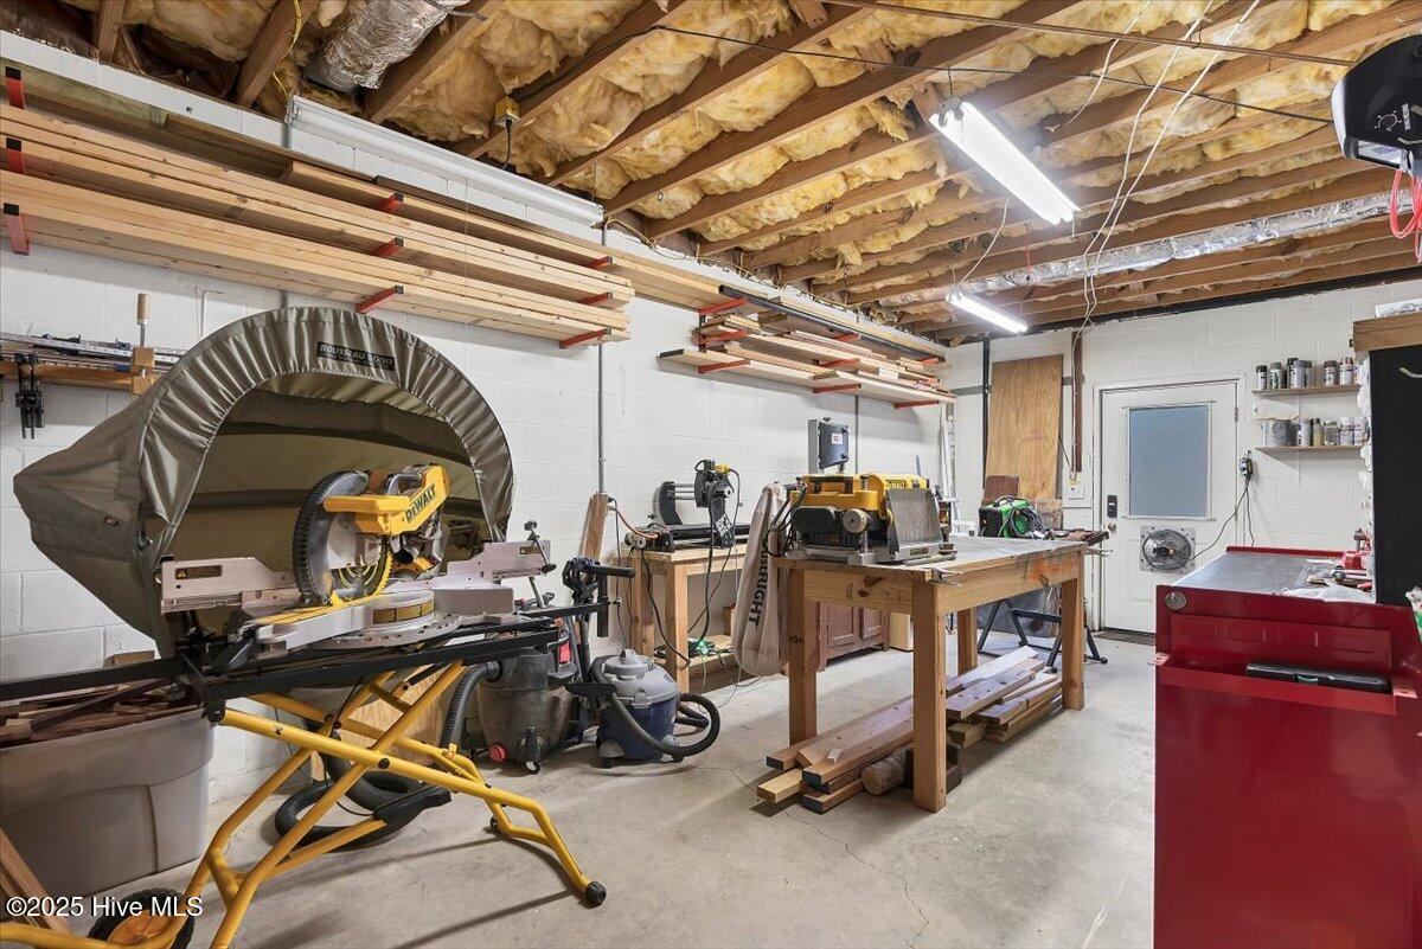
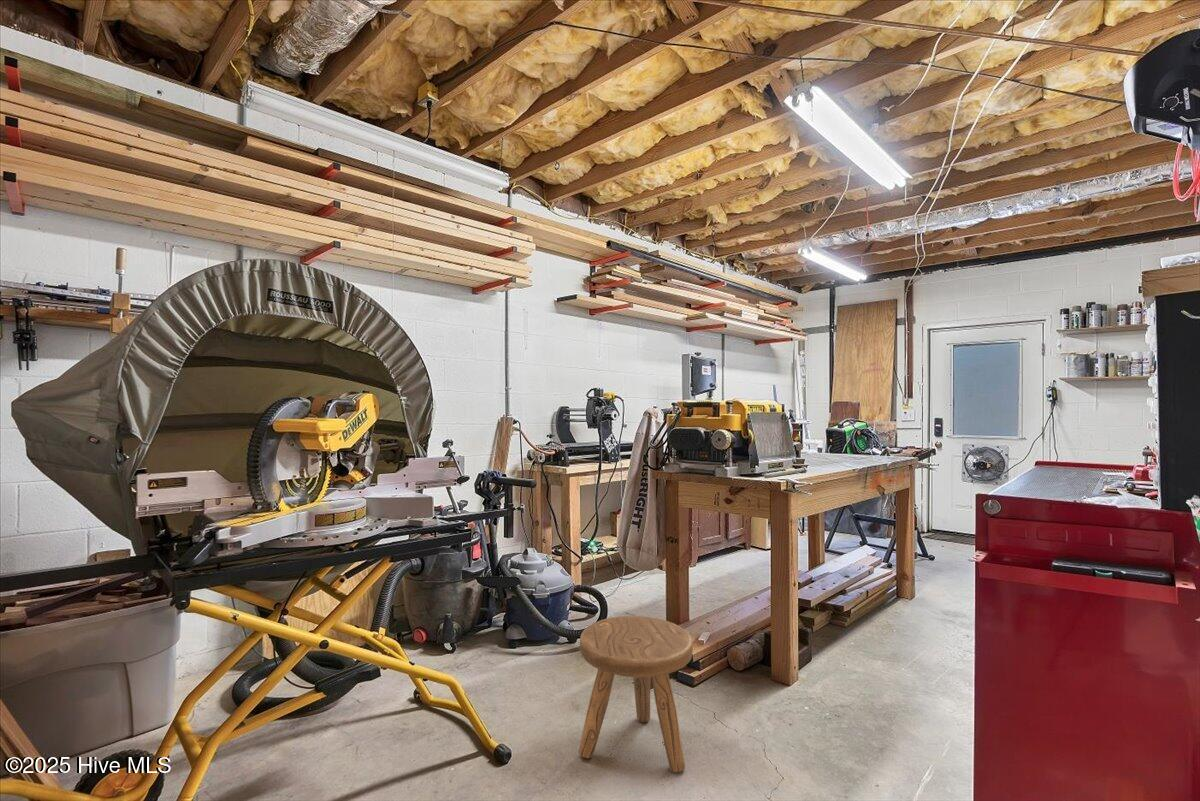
+ stool [578,615,694,773]
